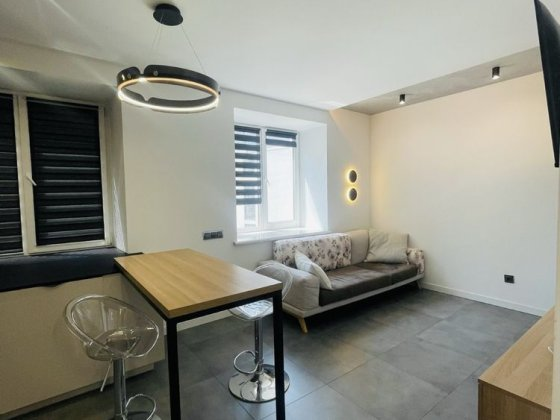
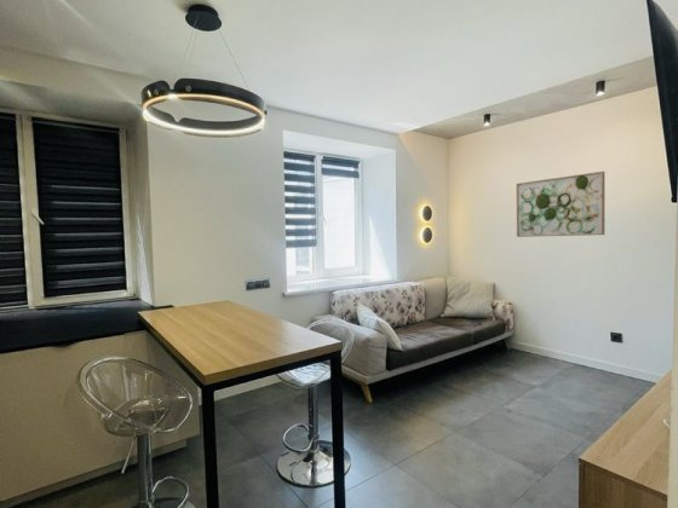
+ wall art [516,171,605,238]
